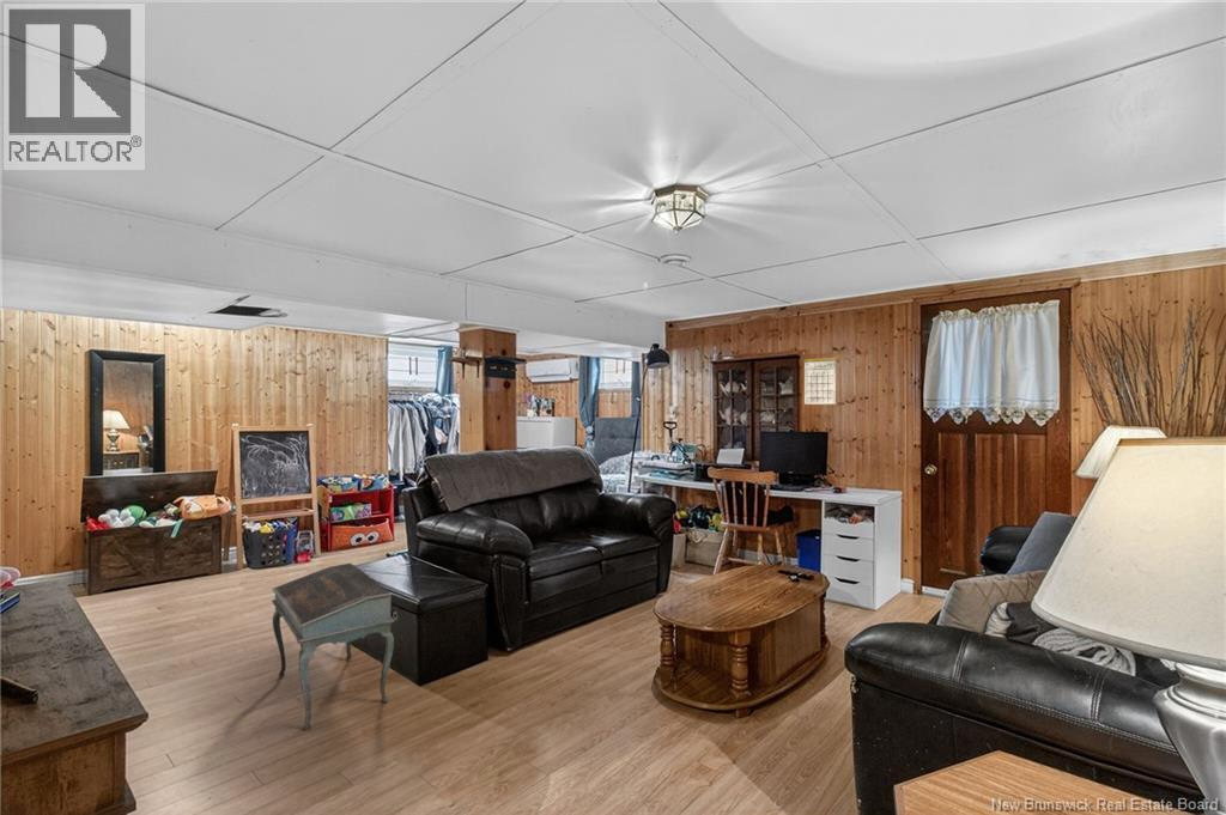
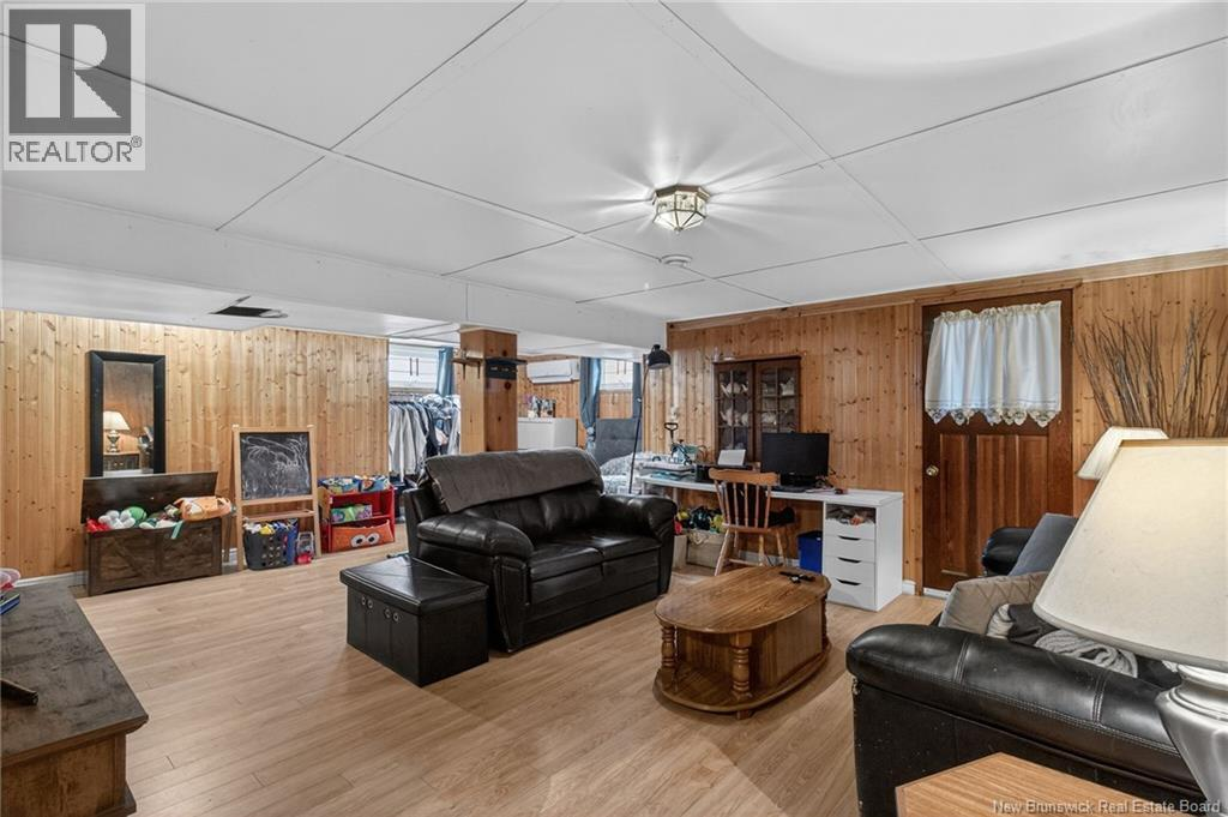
- calendar [802,357,837,406]
- writing desk [271,562,396,732]
